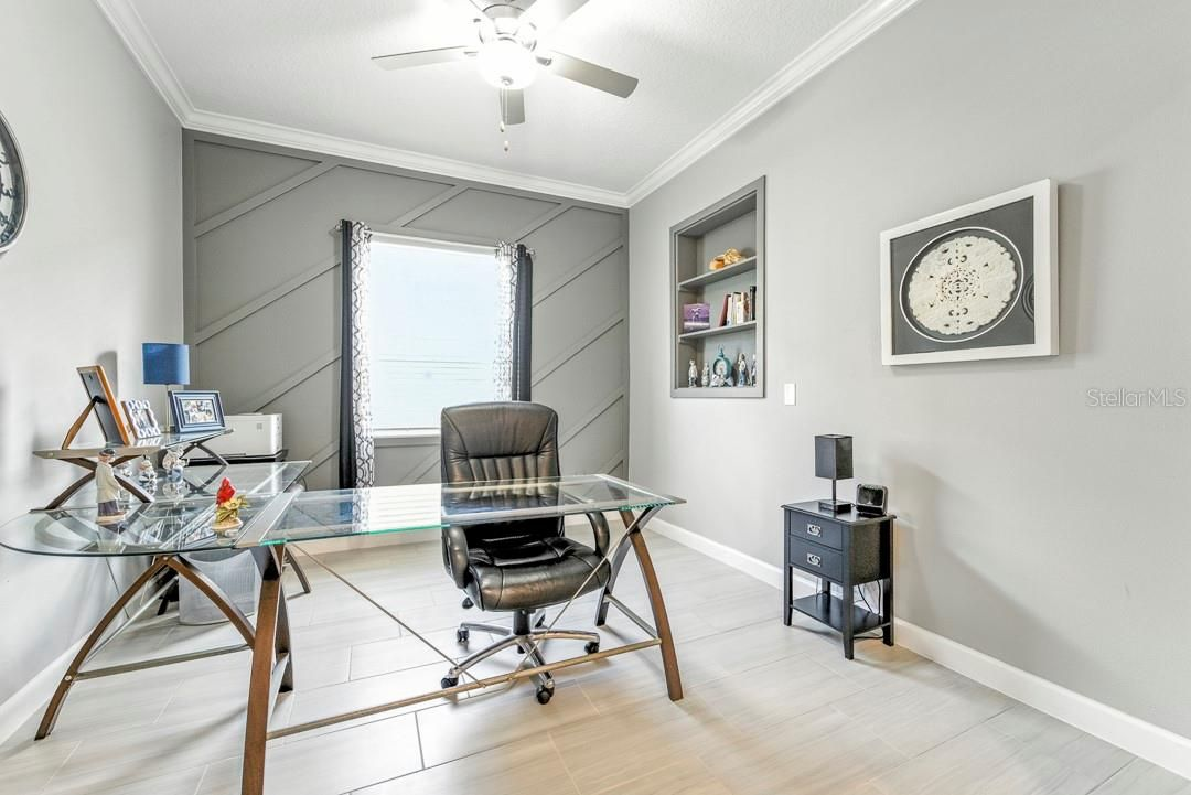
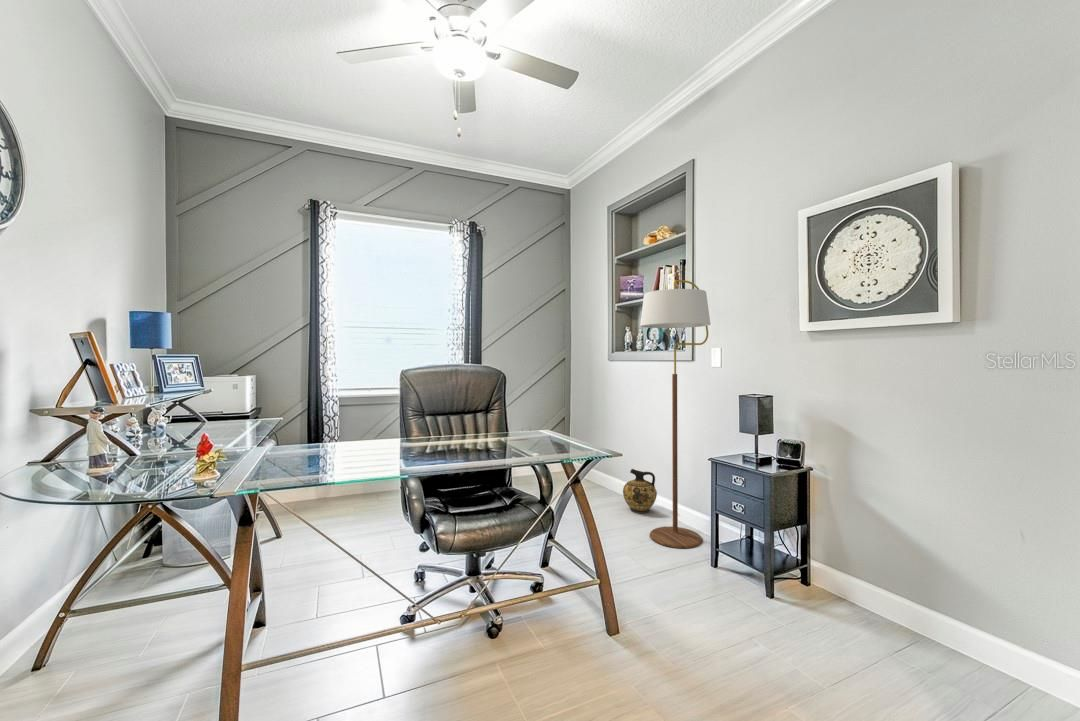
+ ceramic jug [622,468,658,514]
+ floor lamp [639,279,711,549]
